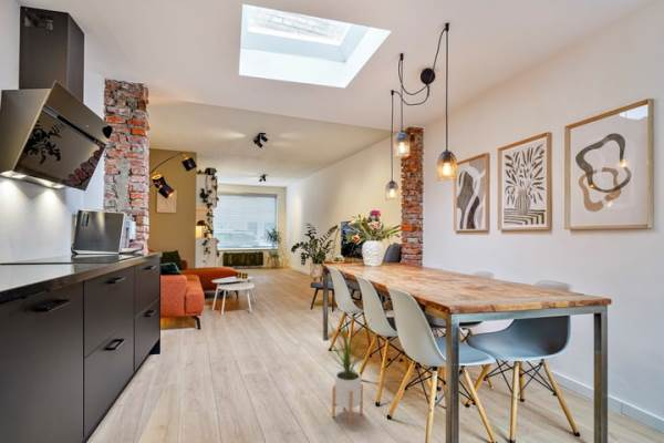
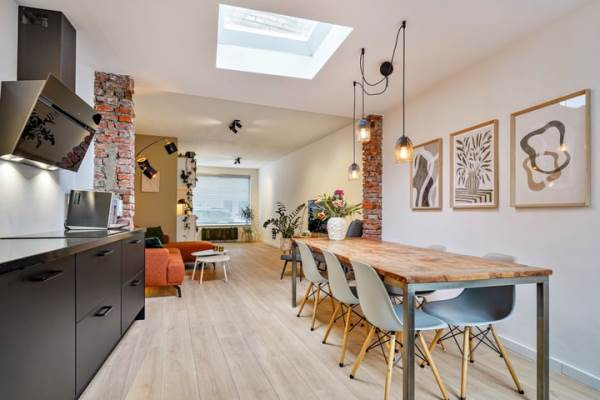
- house plant [325,308,376,424]
